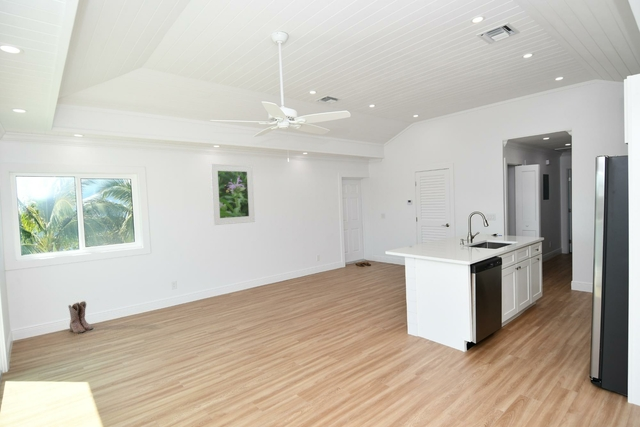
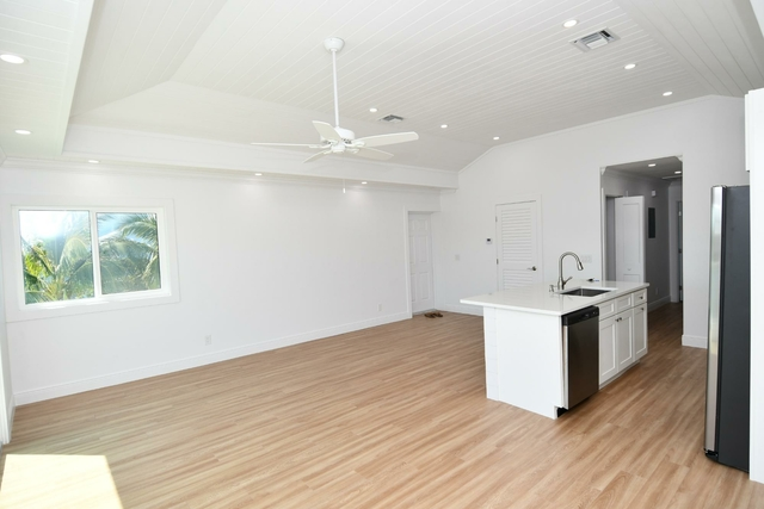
- boots [67,300,94,334]
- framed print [210,163,256,226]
